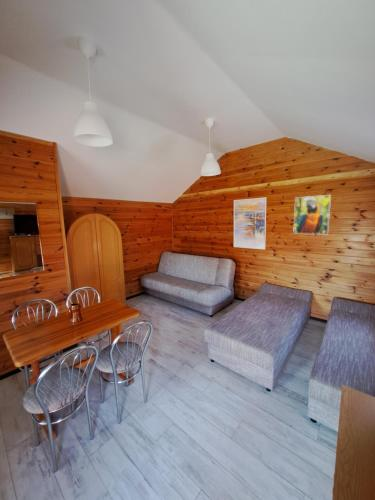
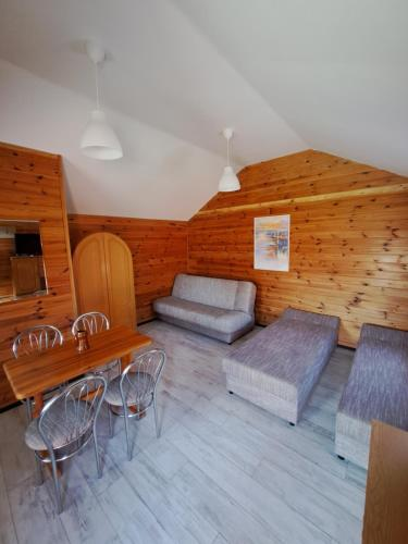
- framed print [292,194,332,235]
